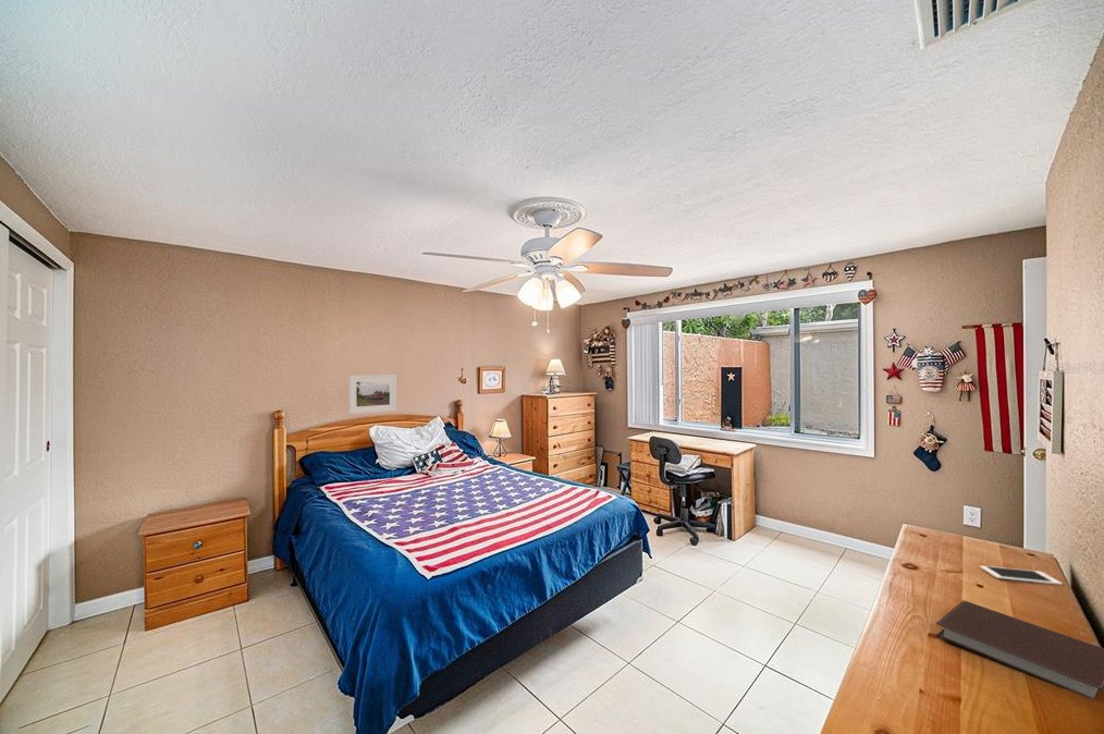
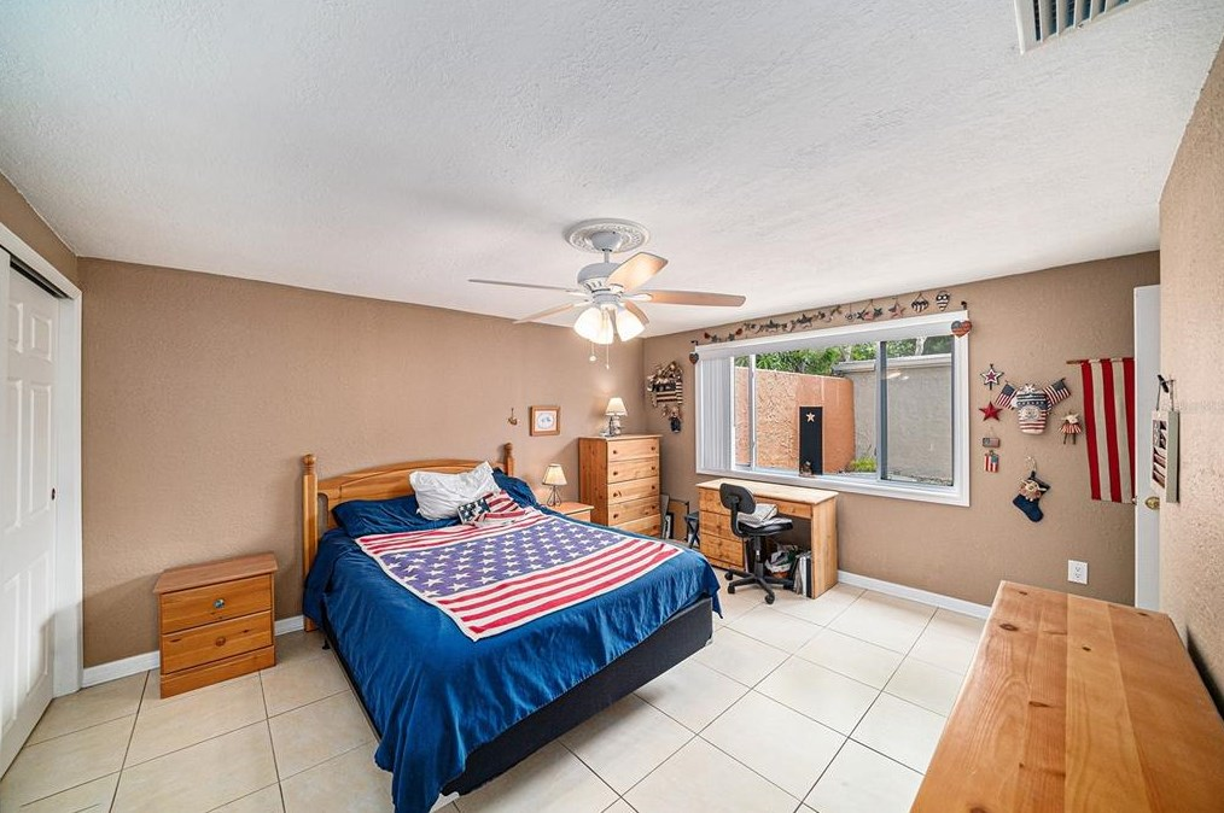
- cell phone [979,565,1064,586]
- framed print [347,374,397,415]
- notebook [935,599,1104,700]
